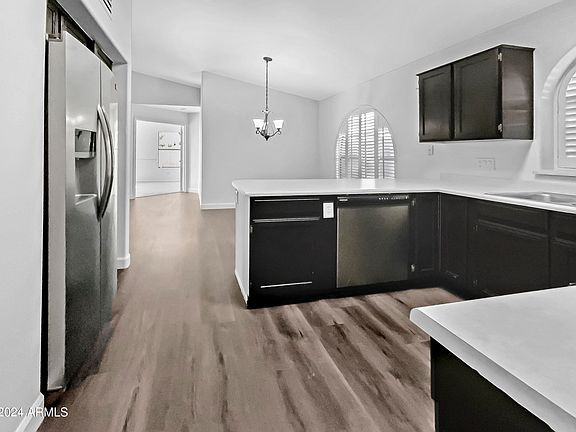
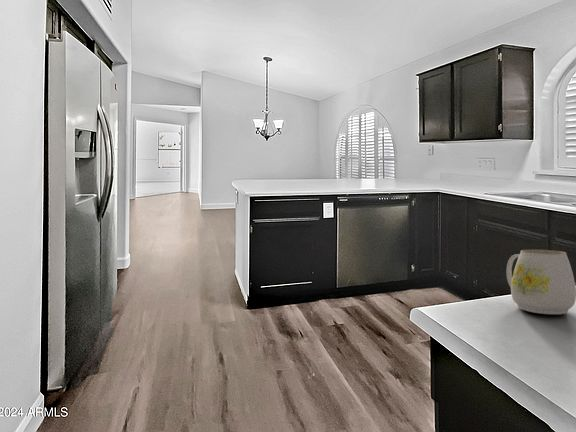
+ mug [505,249,576,315]
